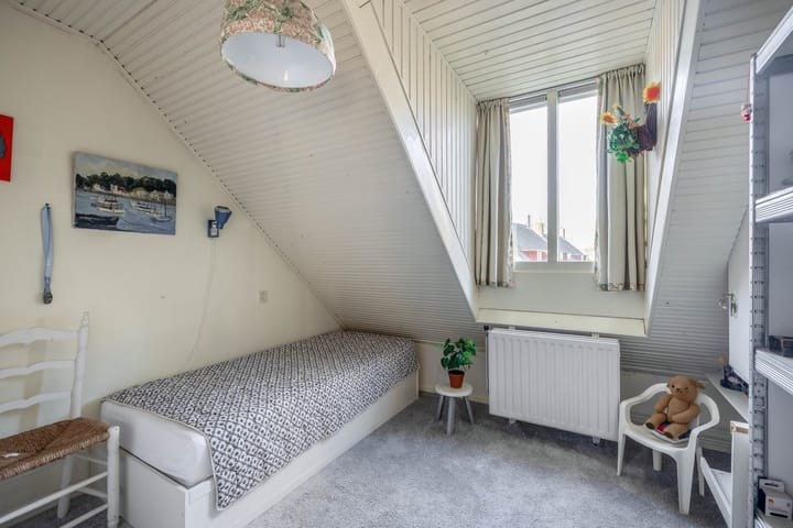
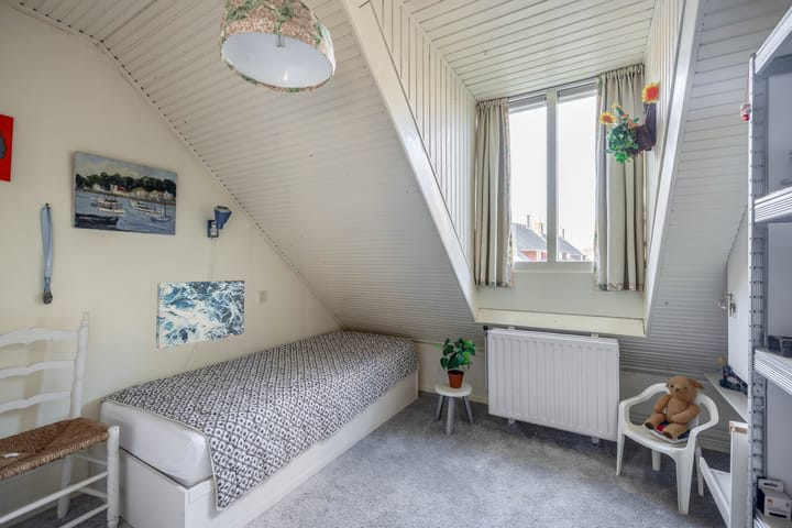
+ wall art [155,279,245,350]
